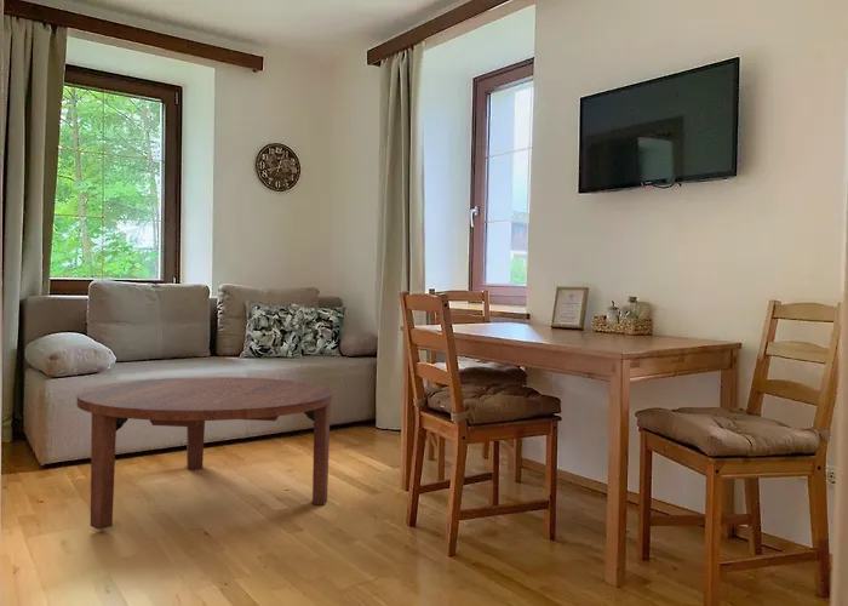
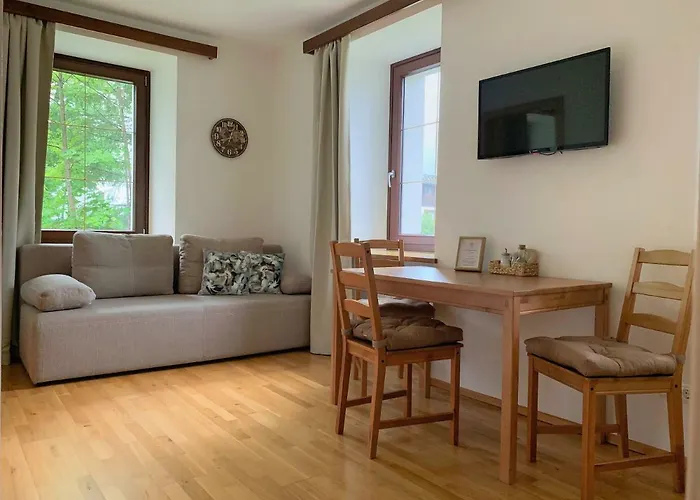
- coffee table [75,376,334,531]
